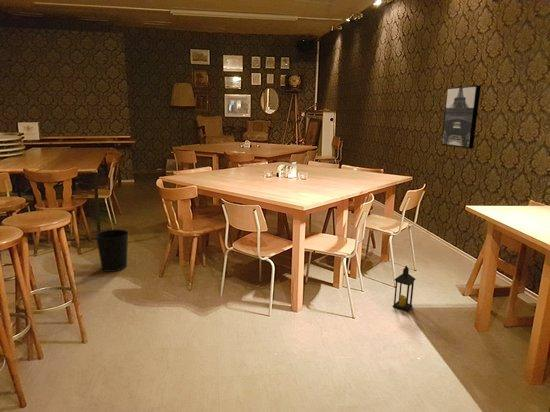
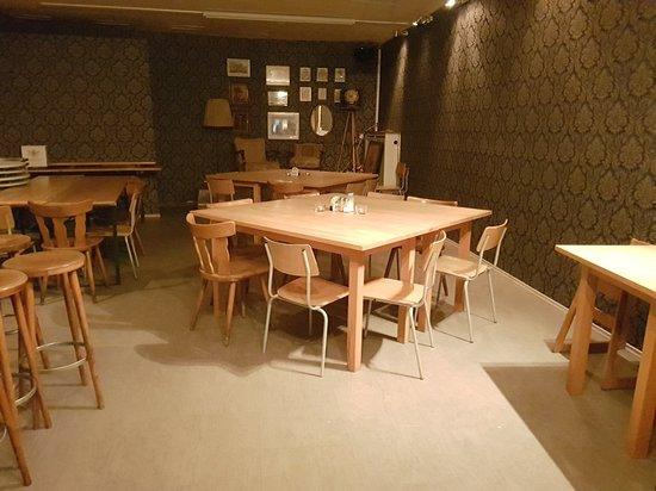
- wall art [440,85,482,150]
- wastebasket [94,228,129,273]
- lantern [392,265,416,312]
